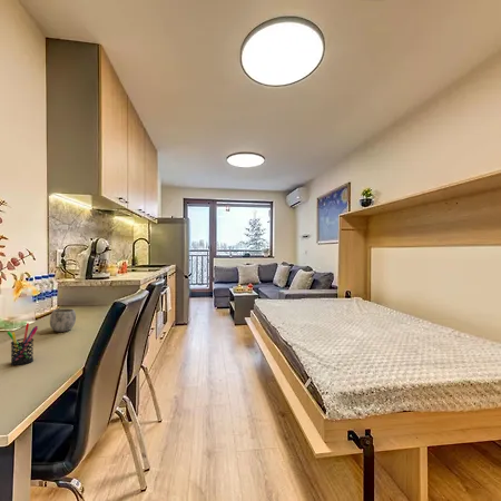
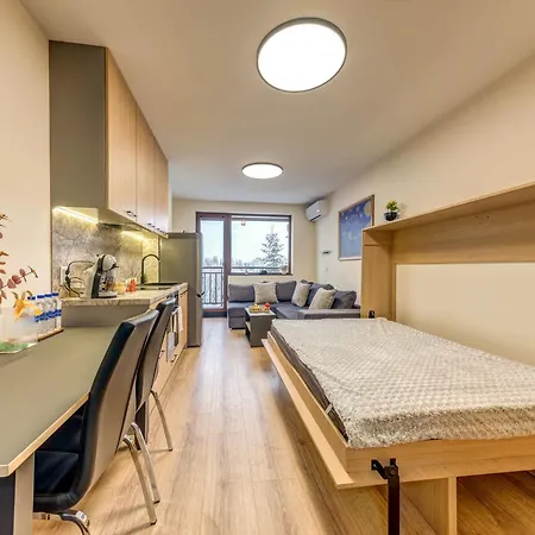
- pen holder [7,322,39,366]
- mug [49,307,77,333]
